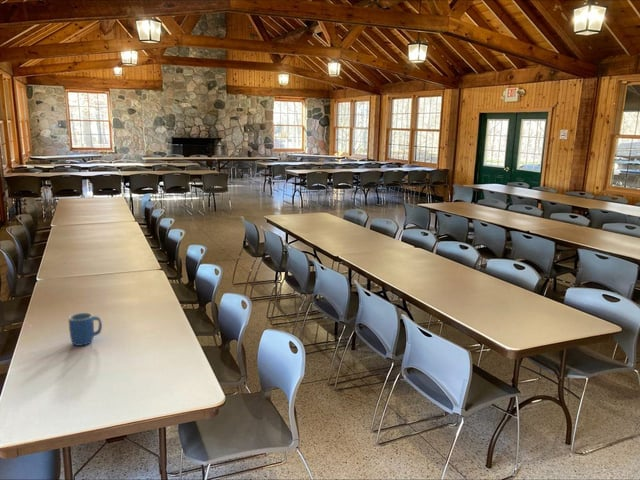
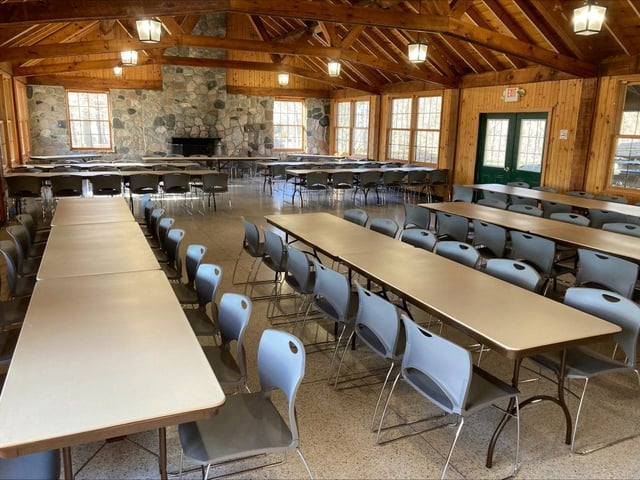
- mug [68,312,103,347]
